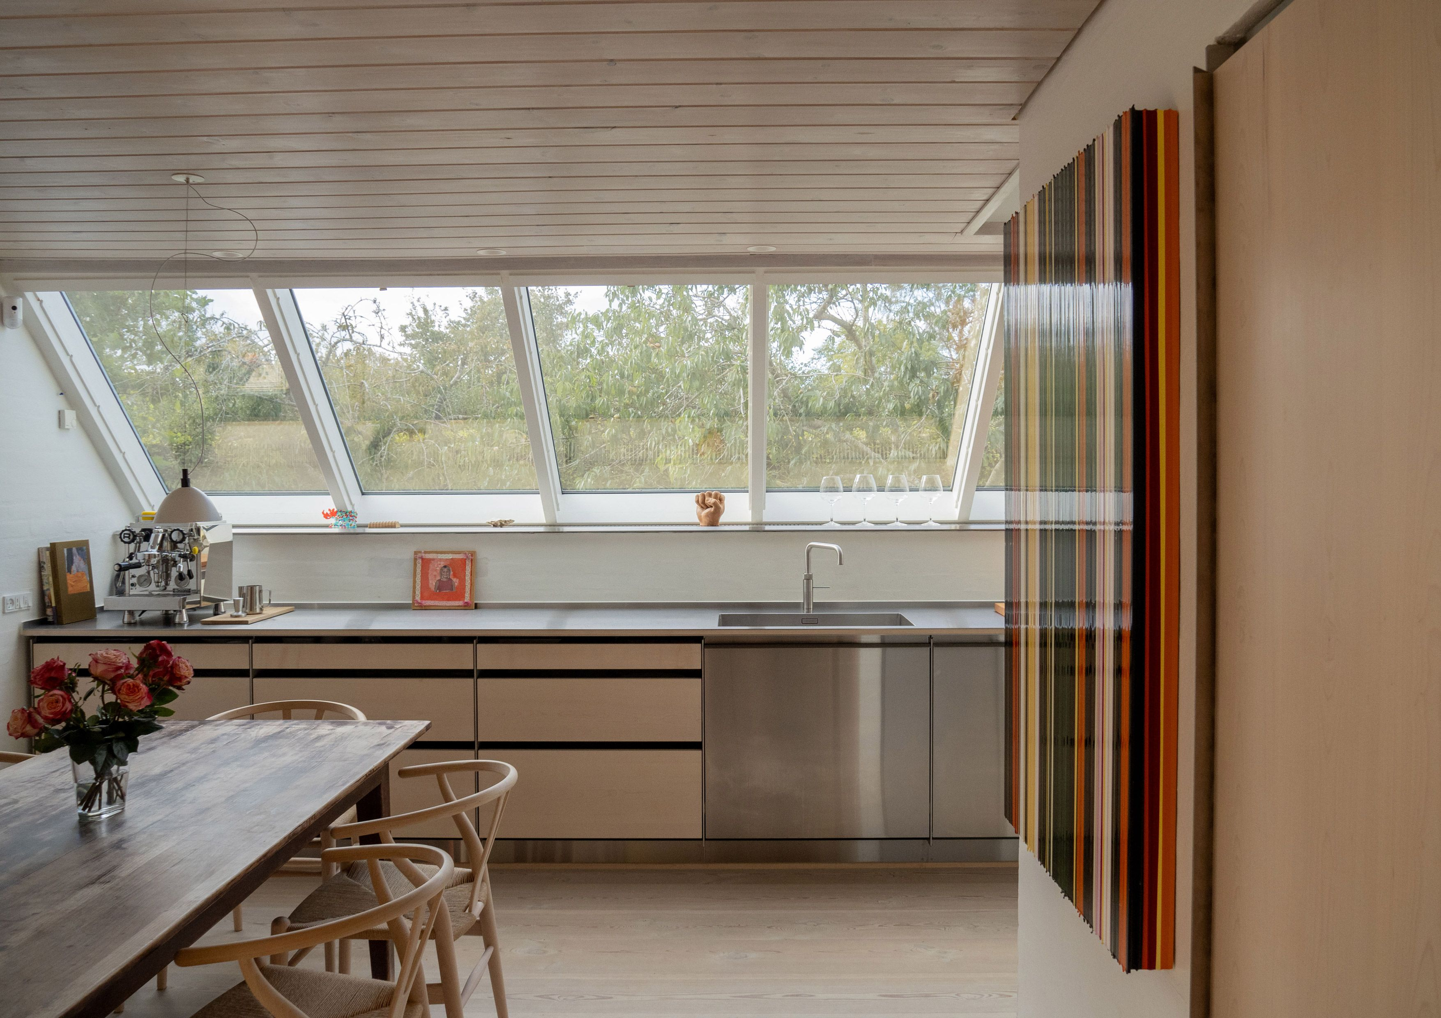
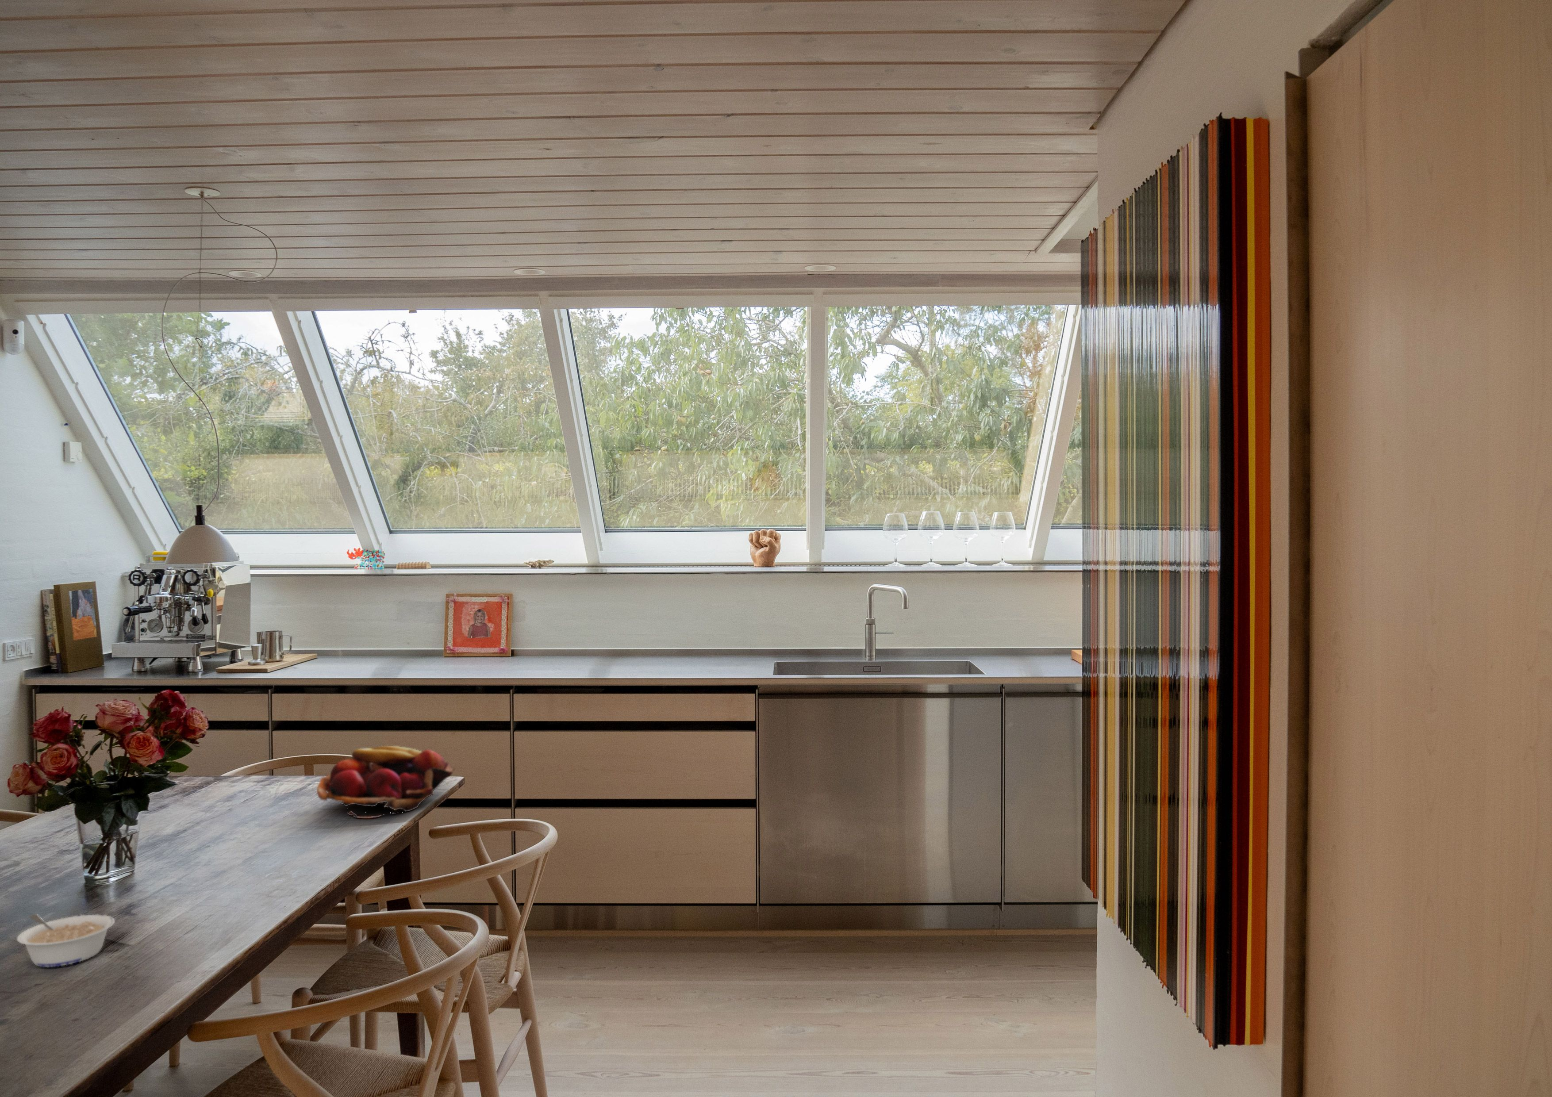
+ fruit basket [316,746,455,819]
+ legume [17,913,115,968]
